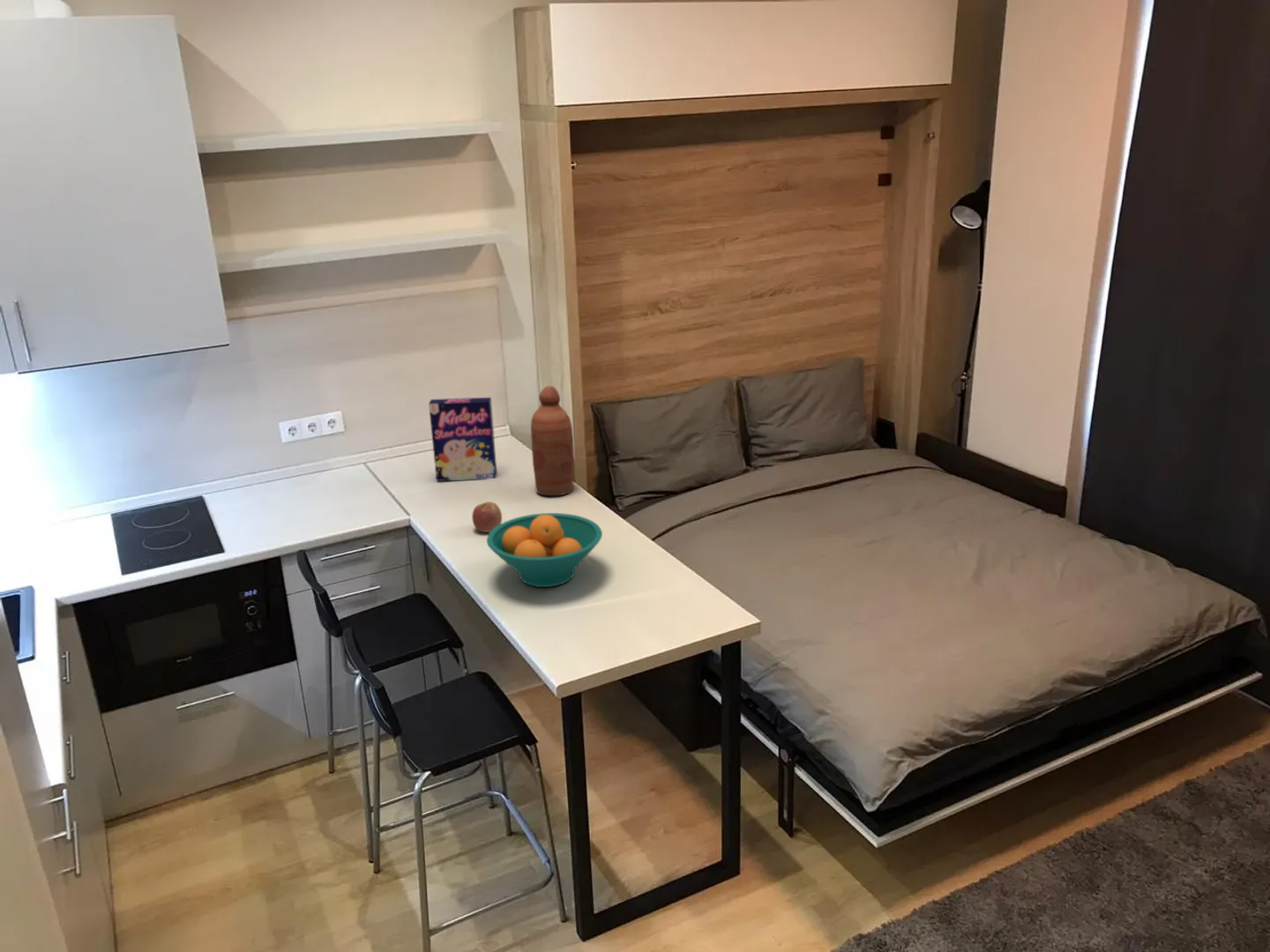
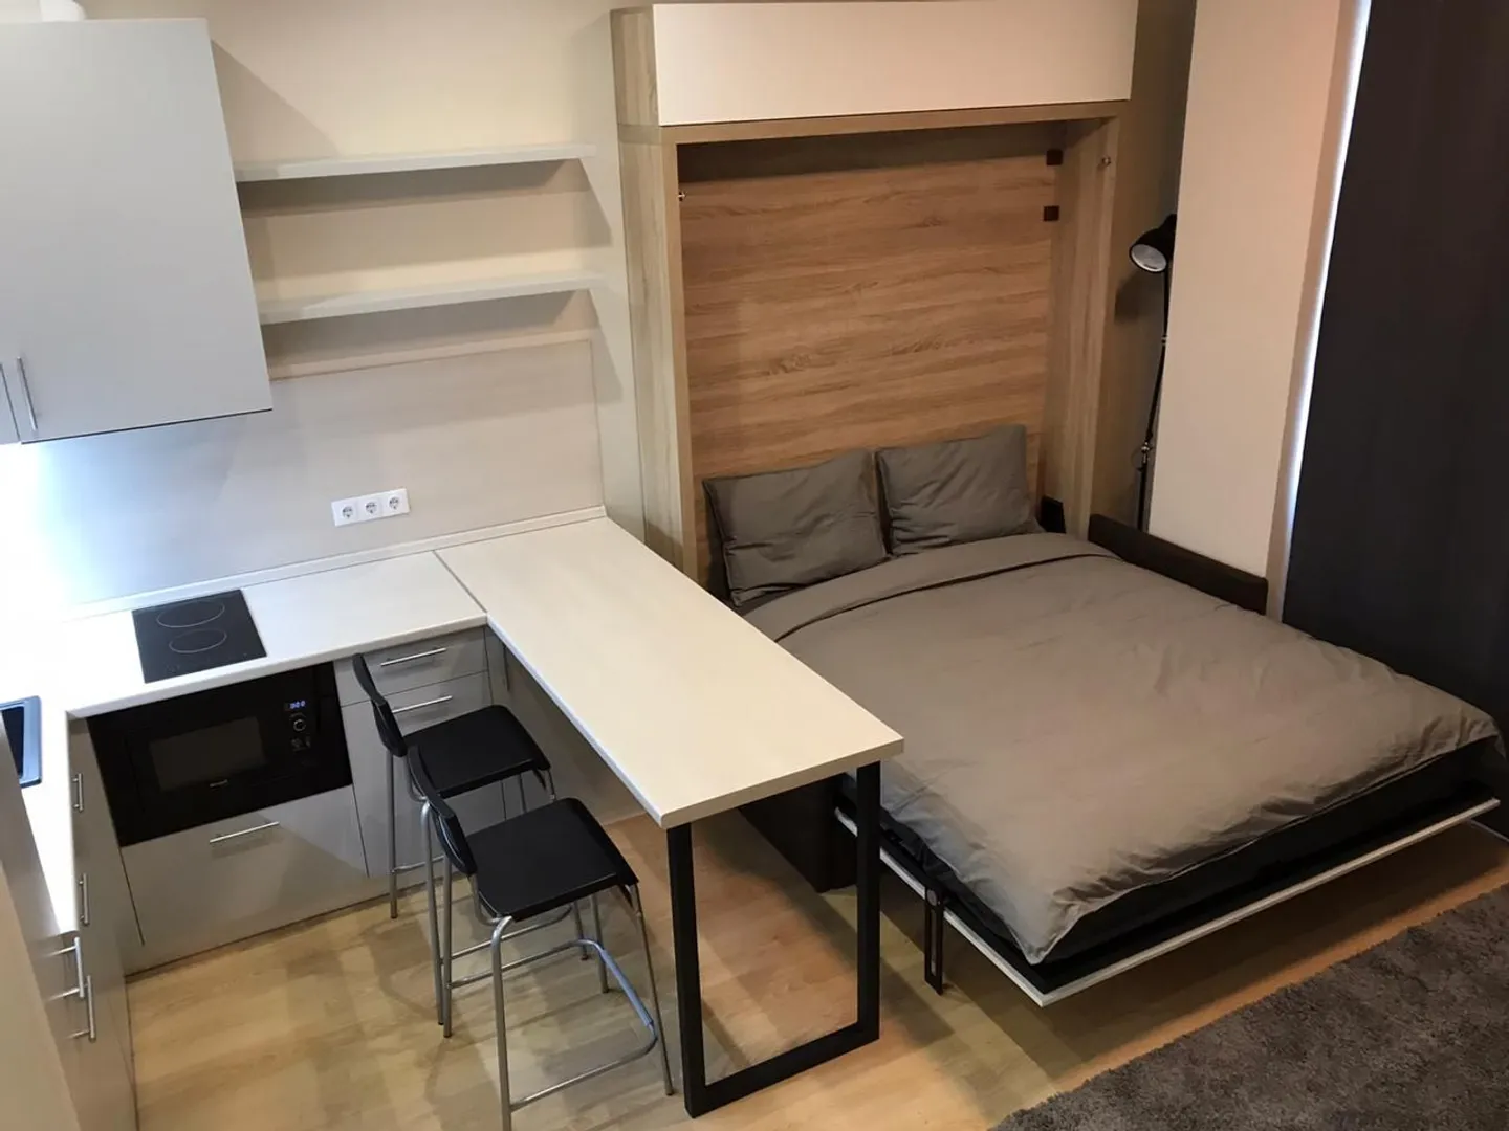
- fruit bowl [486,512,603,588]
- bottle [530,385,575,496]
- apple [471,501,503,533]
- cereal box [428,397,497,482]
